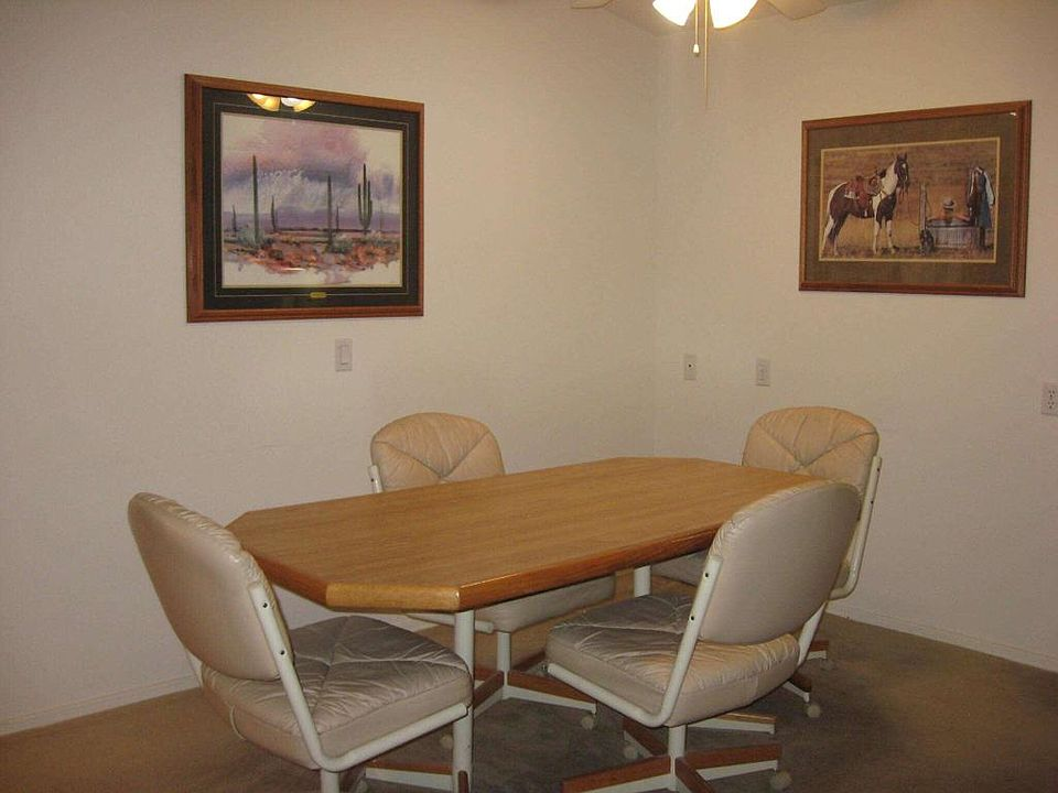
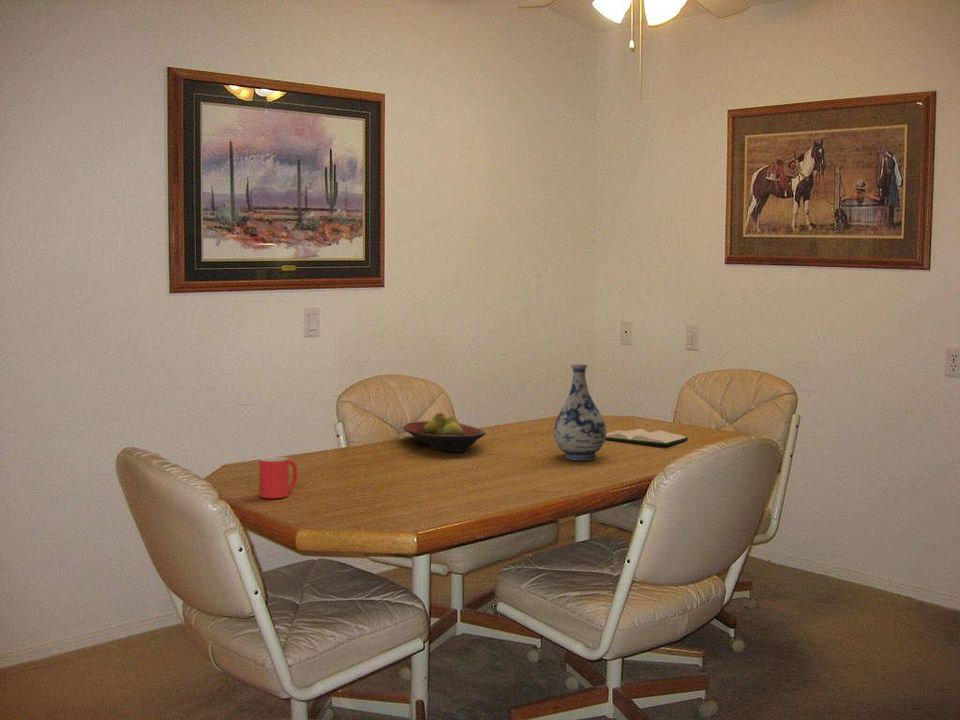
+ vase [553,363,607,461]
+ mug [258,456,299,499]
+ fruit bowl [402,412,487,453]
+ hardback book [606,428,689,446]
